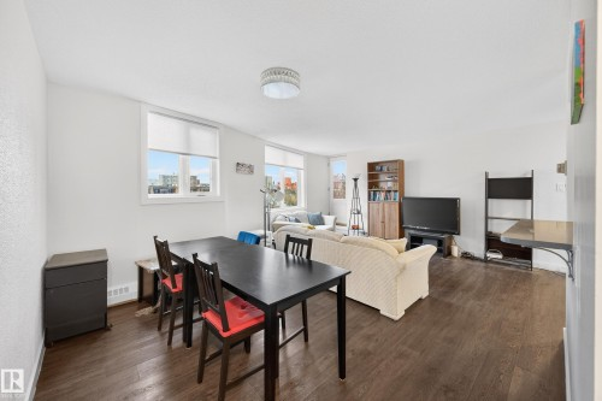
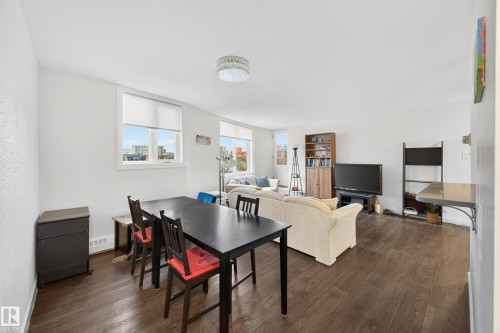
+ house plant [424,202,446,225]
